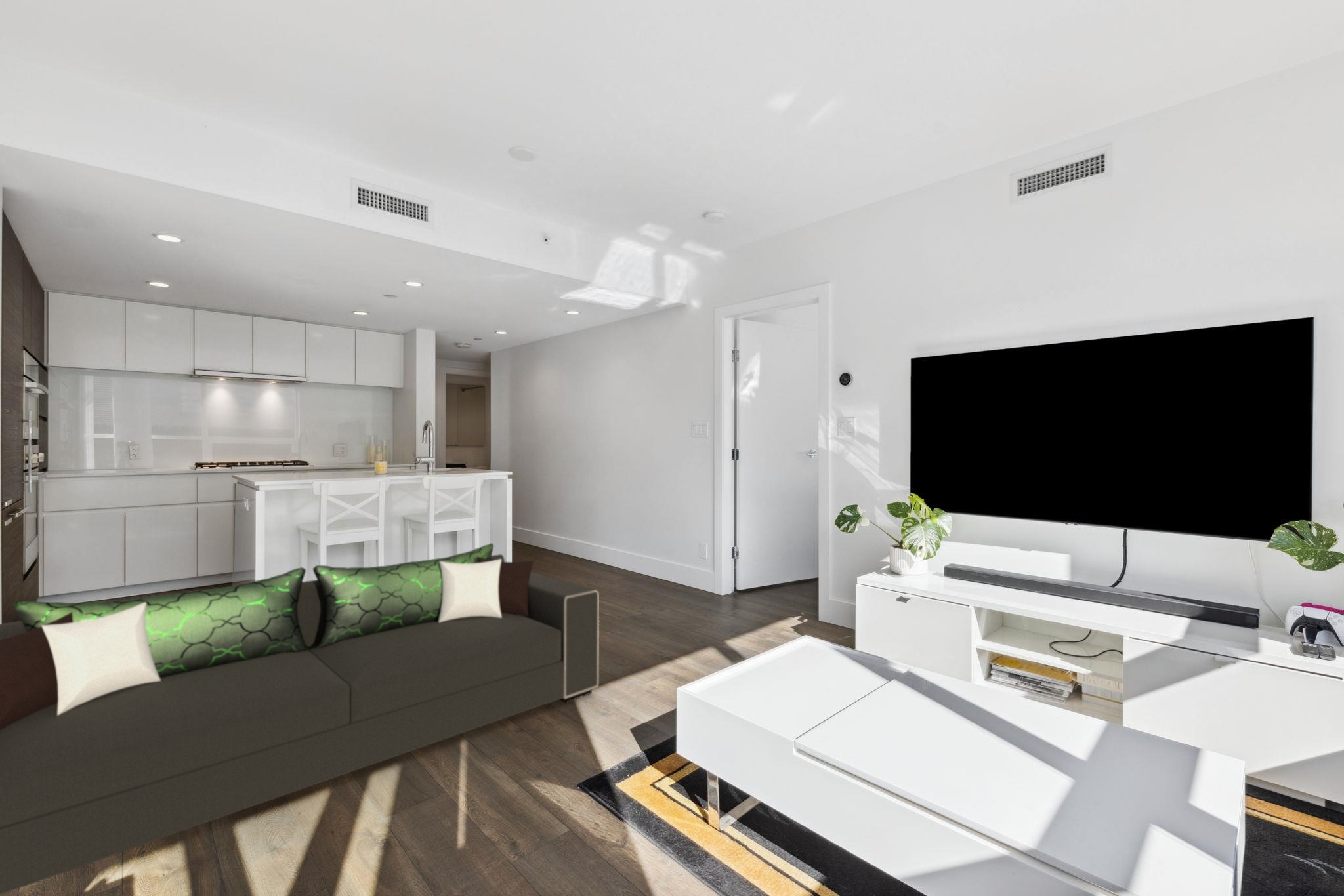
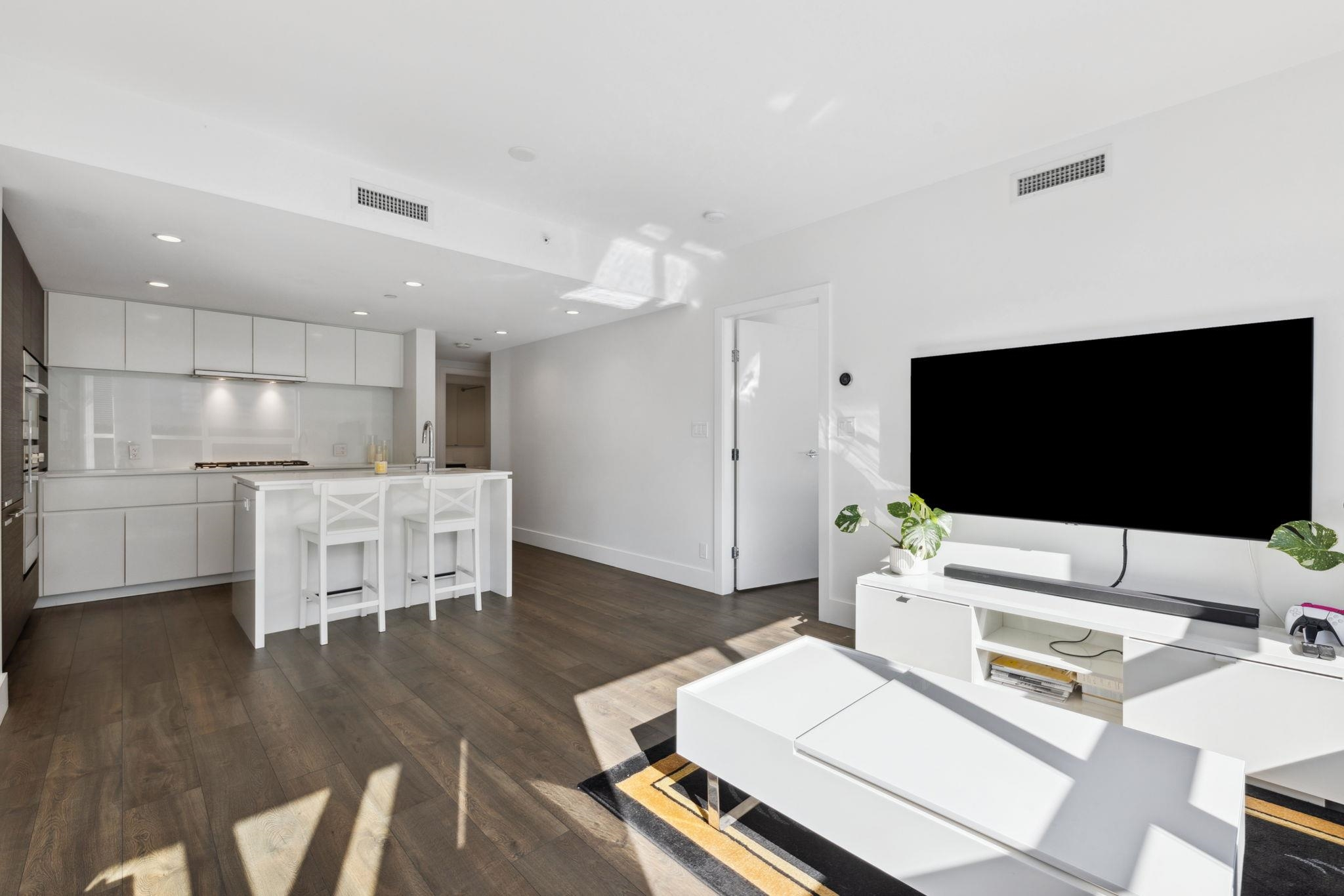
- sofa [0,542,600,895]
